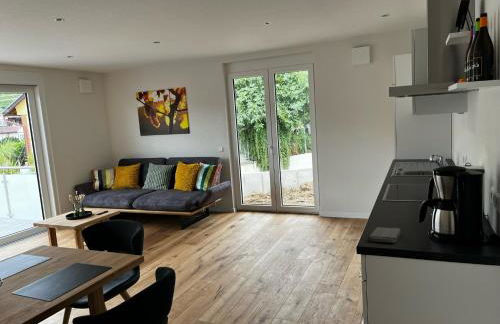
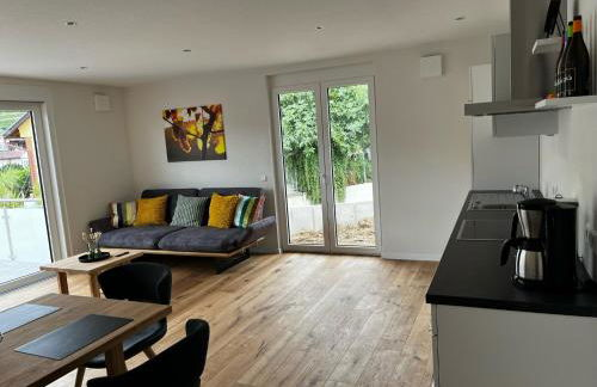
- washcloth [368,226,402,244]
